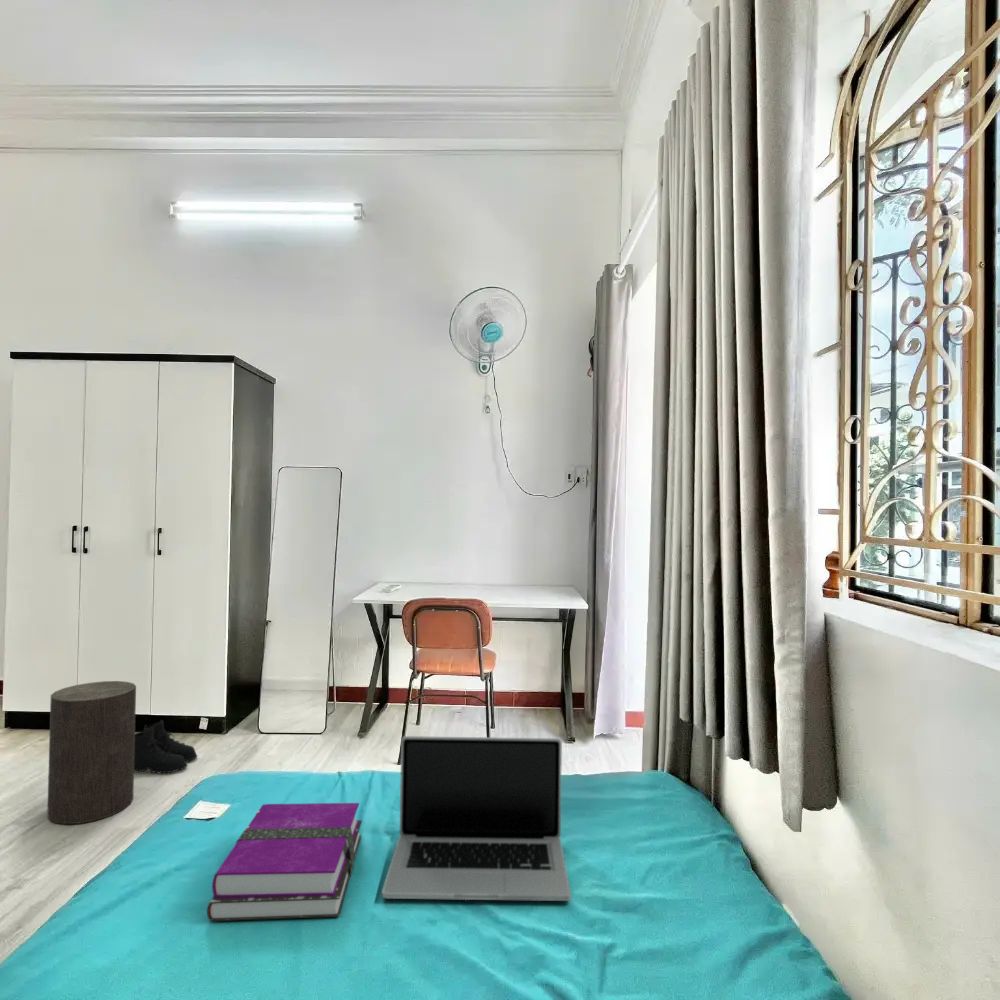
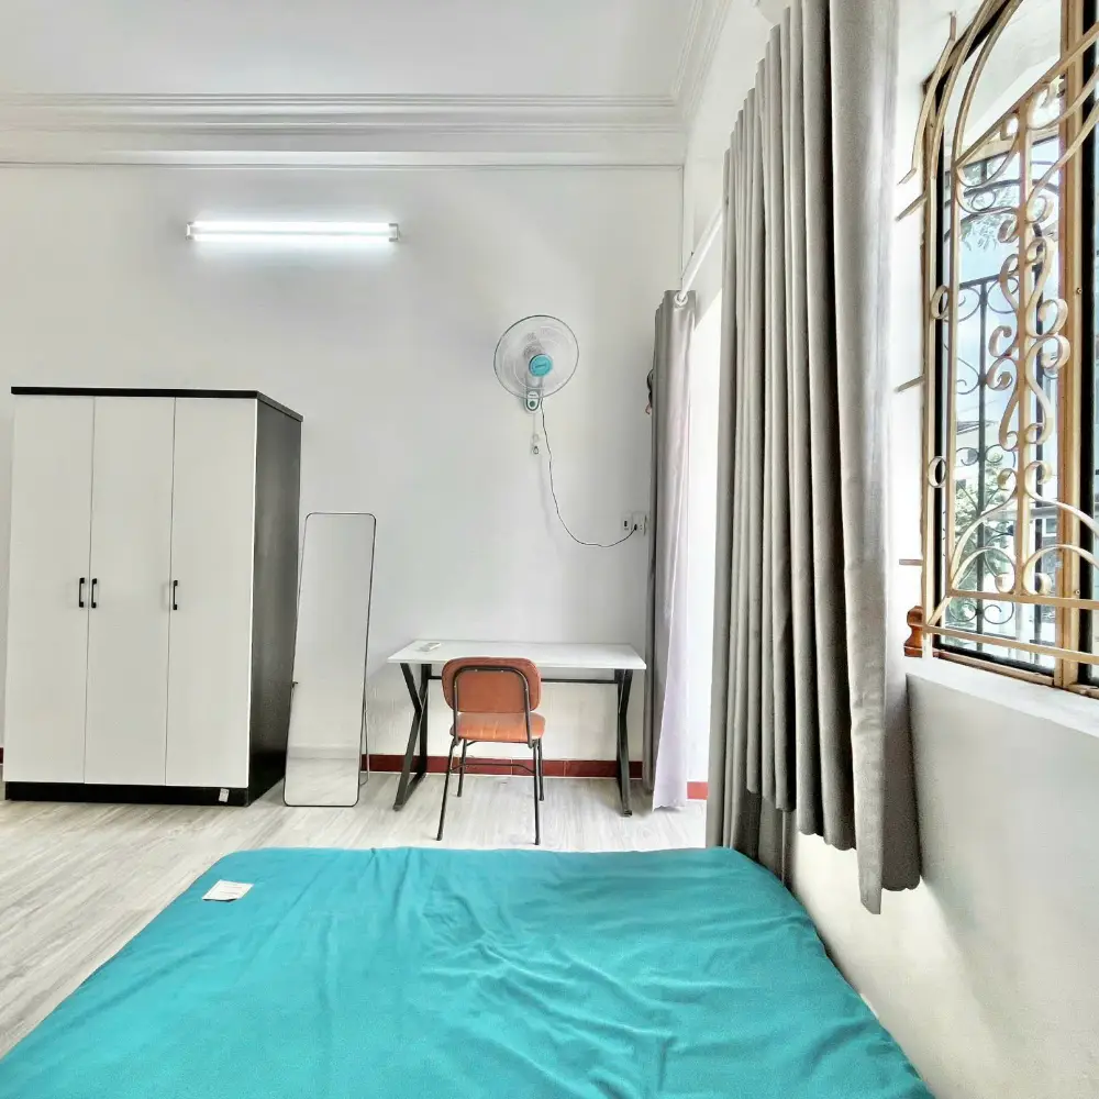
- hardback book [206,802,363,922]
- boots [134,719,198,775]
- laptop [381,735,572,902]
- stool [46,680,137,825]
